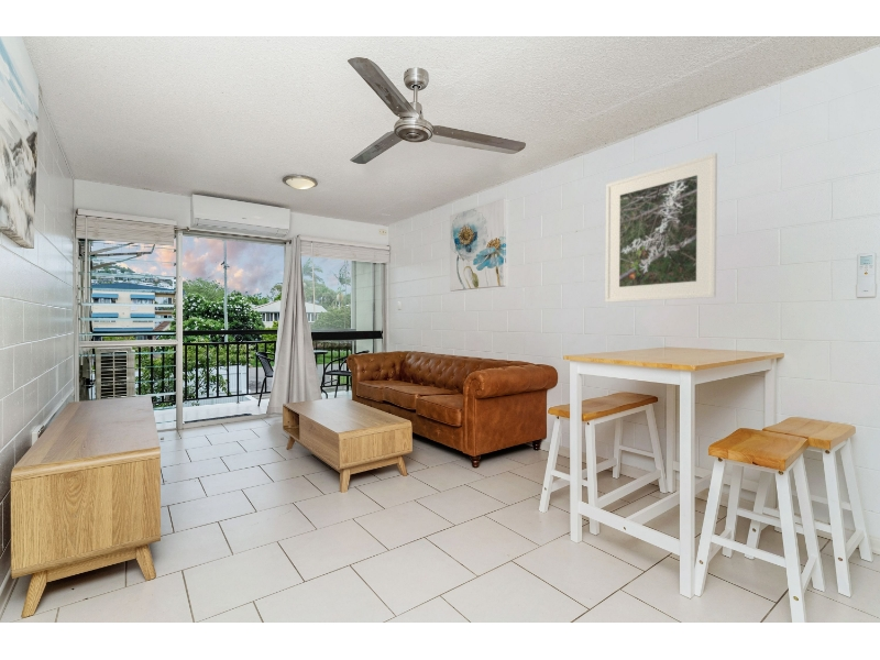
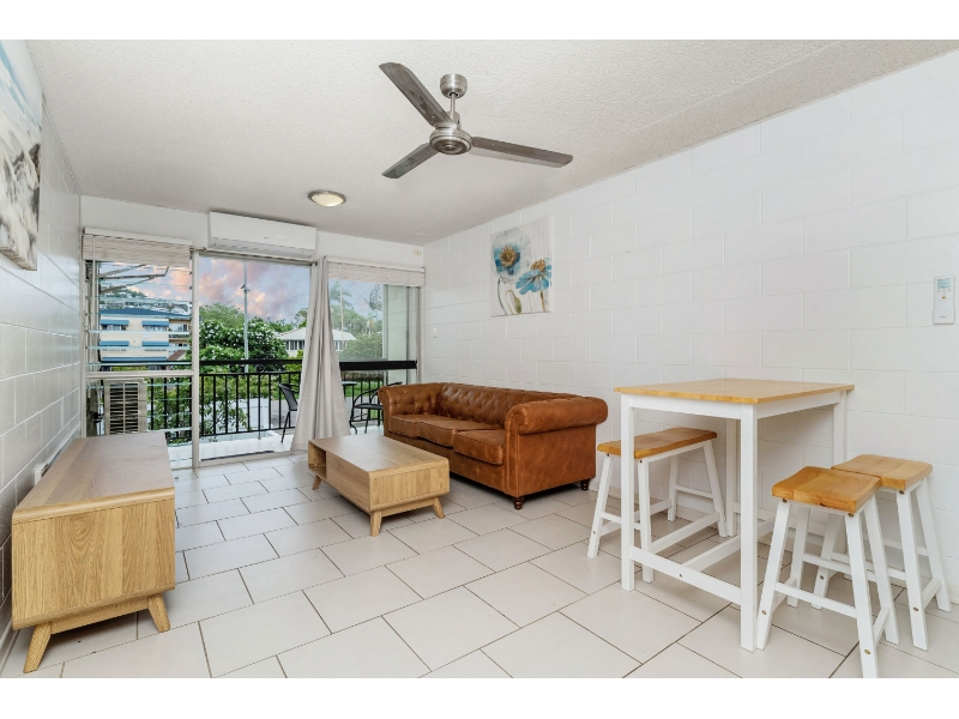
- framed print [605,152,718,304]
